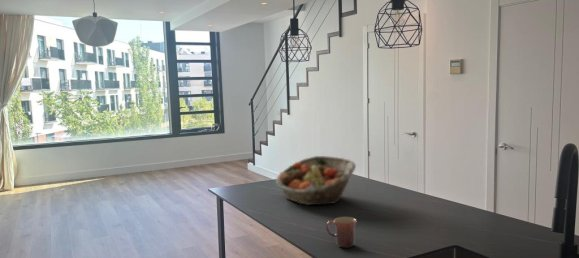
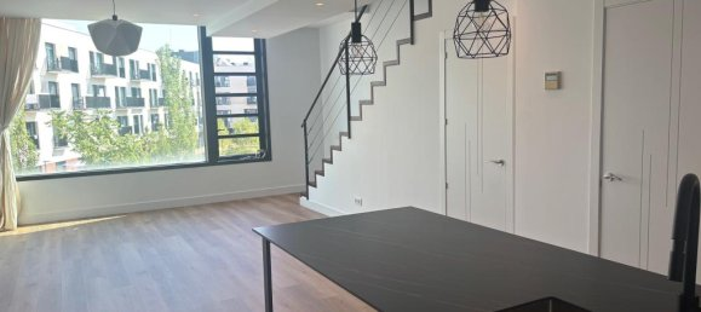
- mug [325,216,357,249]
- fruit basket [275,155,357,206]
